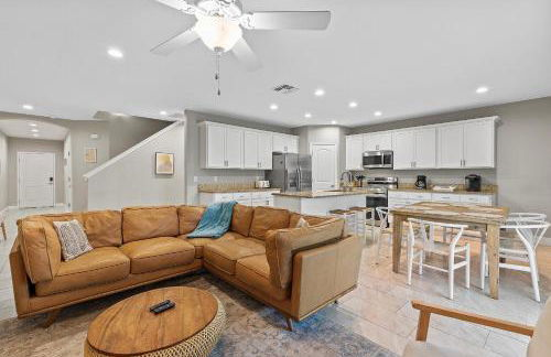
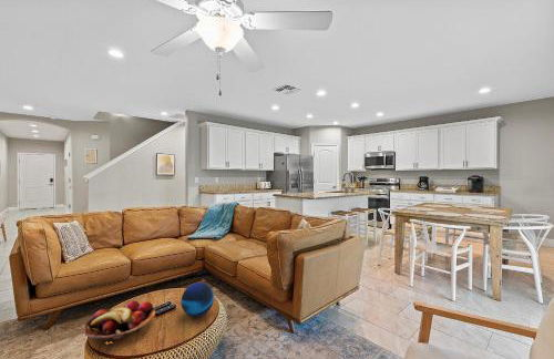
+ fruit basket [83,300,156,341]
+ decorative orb [179,281,215,318]
